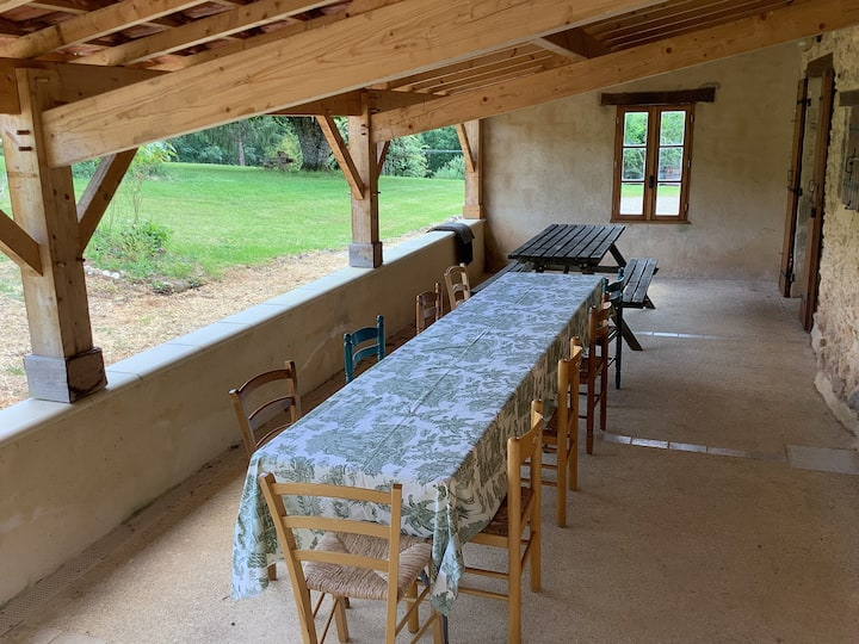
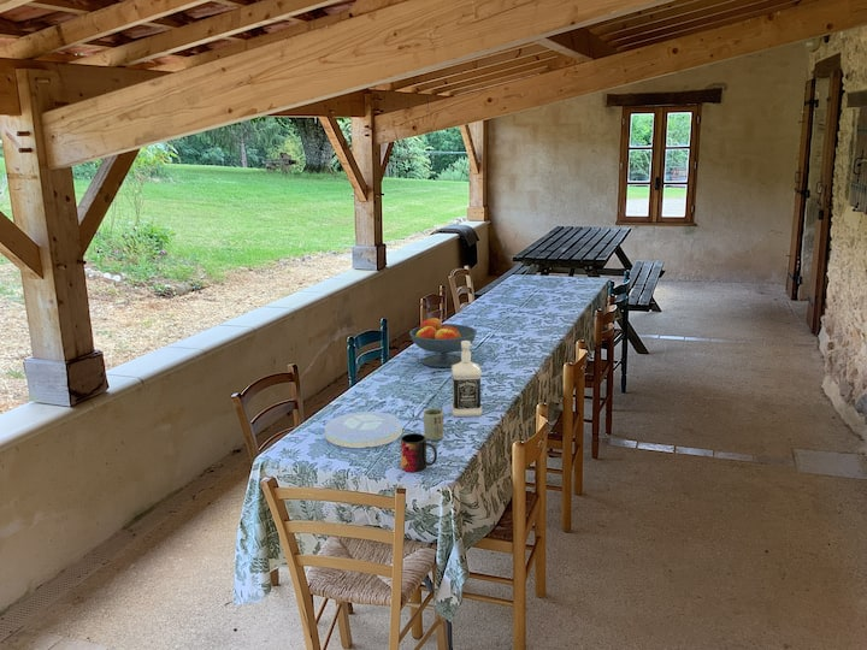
+ bottle [450,341,483,418]
+ mug [400,432,438,473]
+ plate [324,410,403,449]
+ cup [423,407,444,442]
+ fruit bowl [408,317,478,368]
